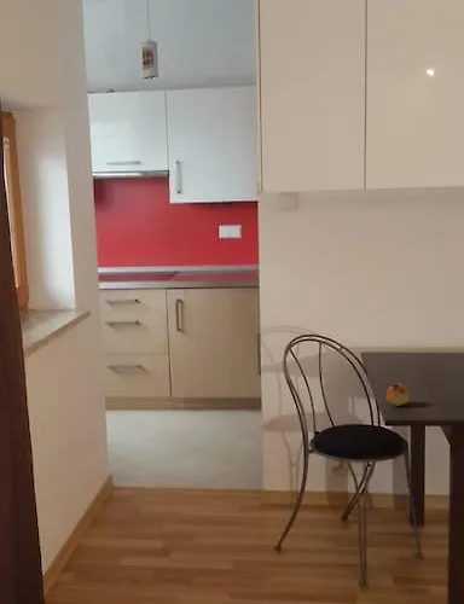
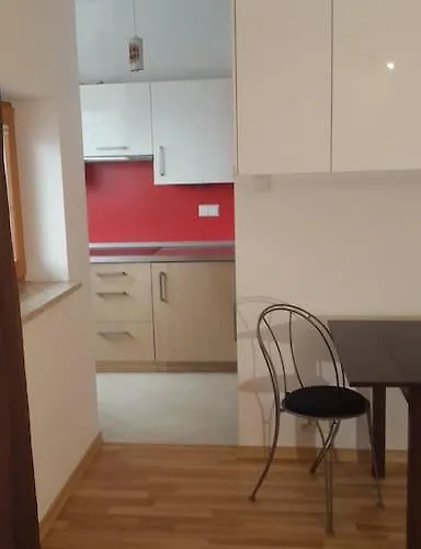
- fruit [385,382,411,407]
